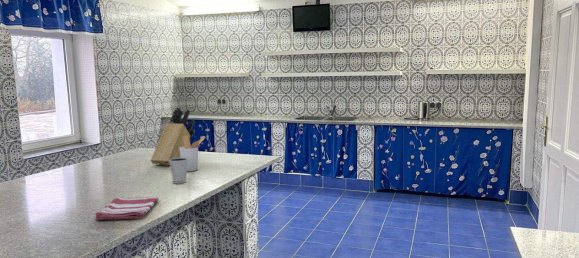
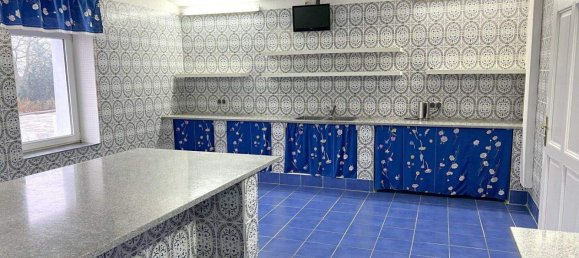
- dish towel [94,196,160,221]
- dixie cup [169,158,188,184]
- knife block [149,106,196,166]
- utensil holder [180,135,207,172]
